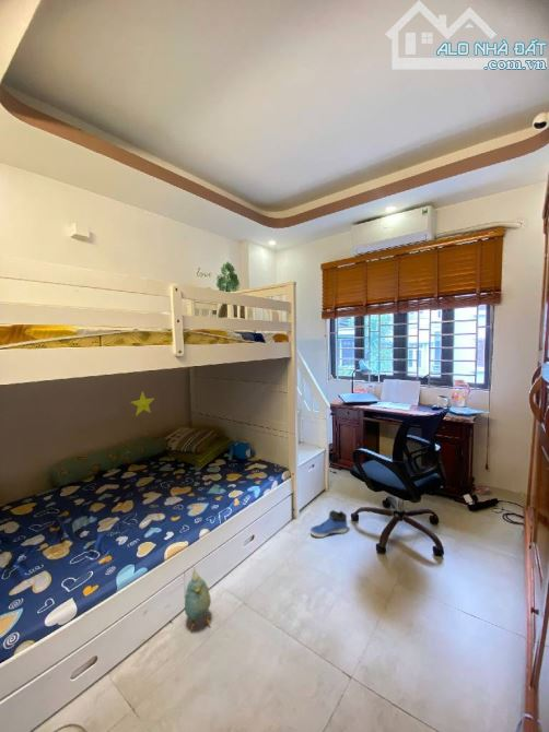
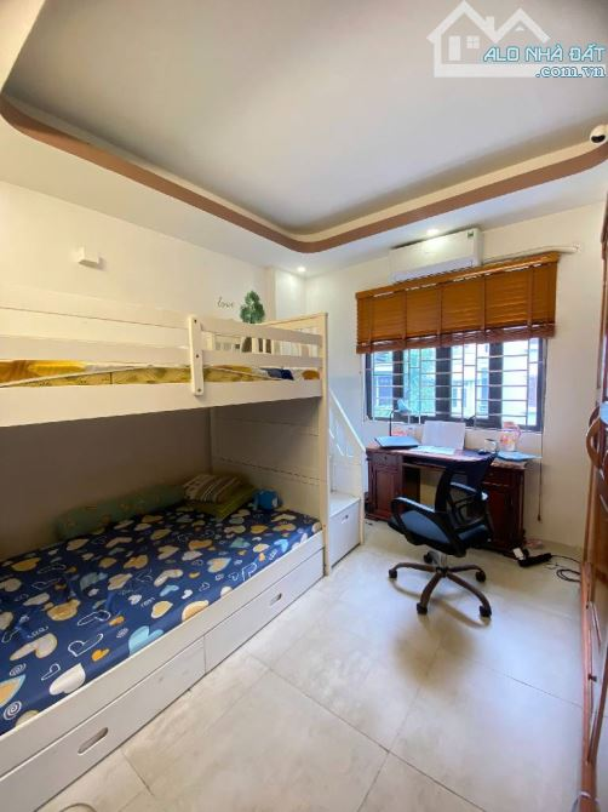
- sneaker [308,509,348,539]
- plush toy [183,563,212,631]
- decorative star [130,390,155,417]
